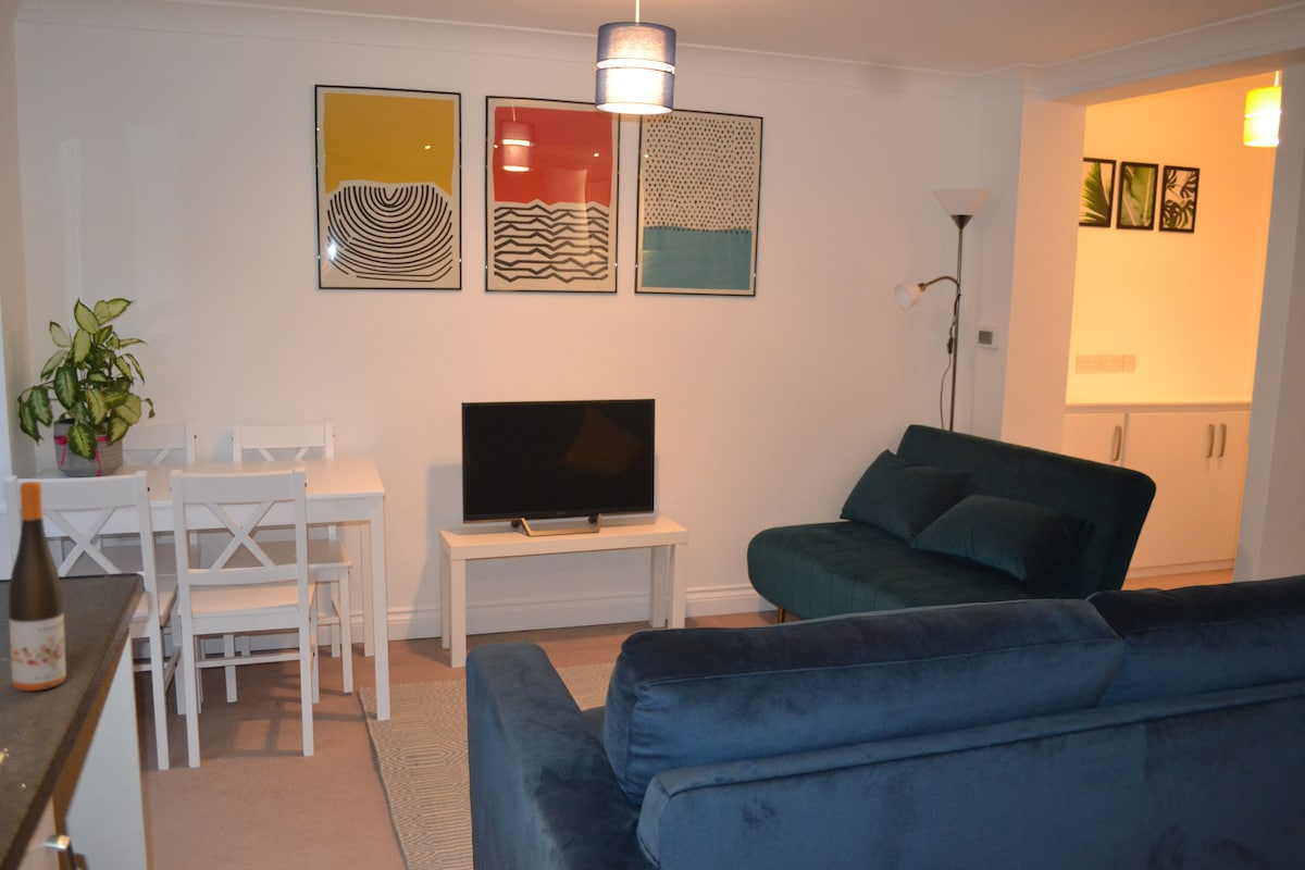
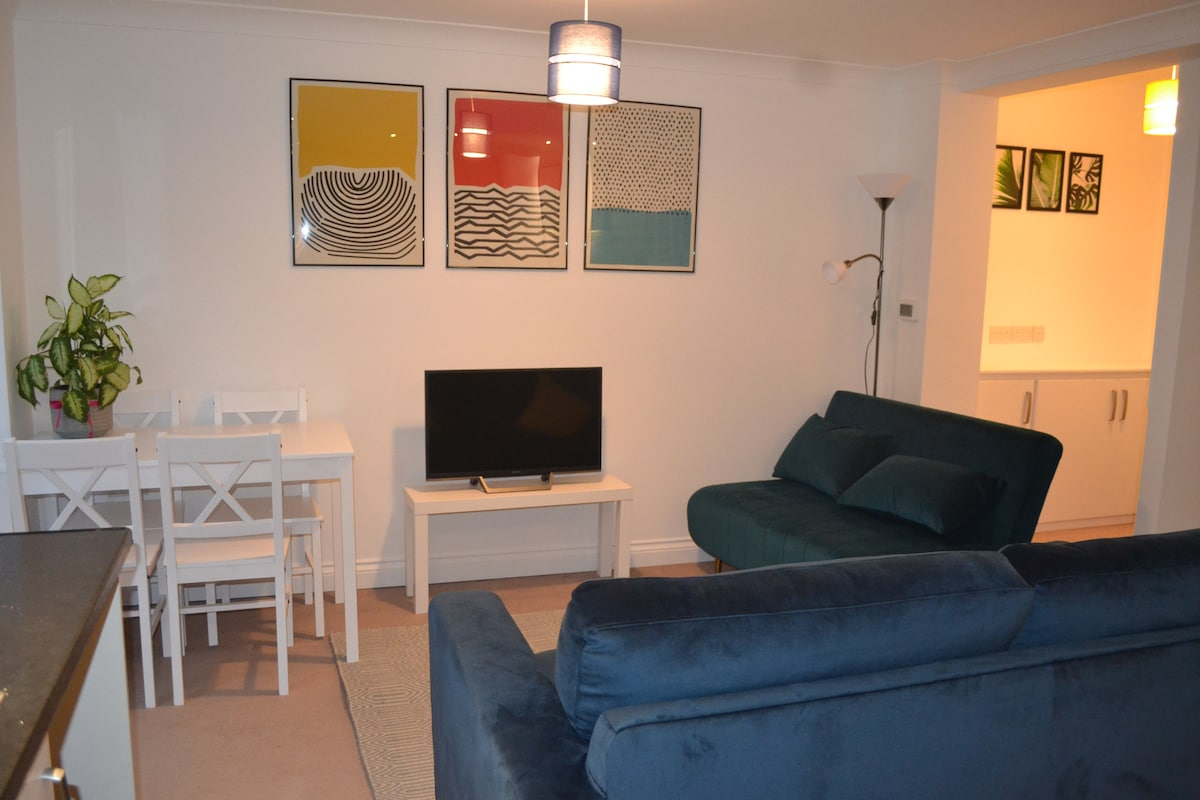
- wine bottle [8,481,67,692]
